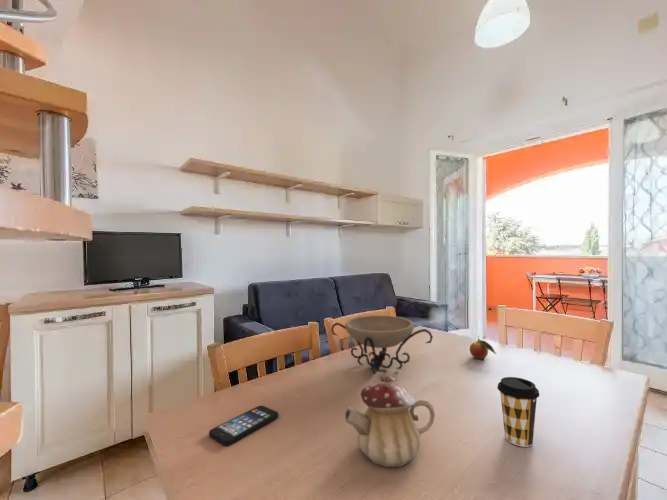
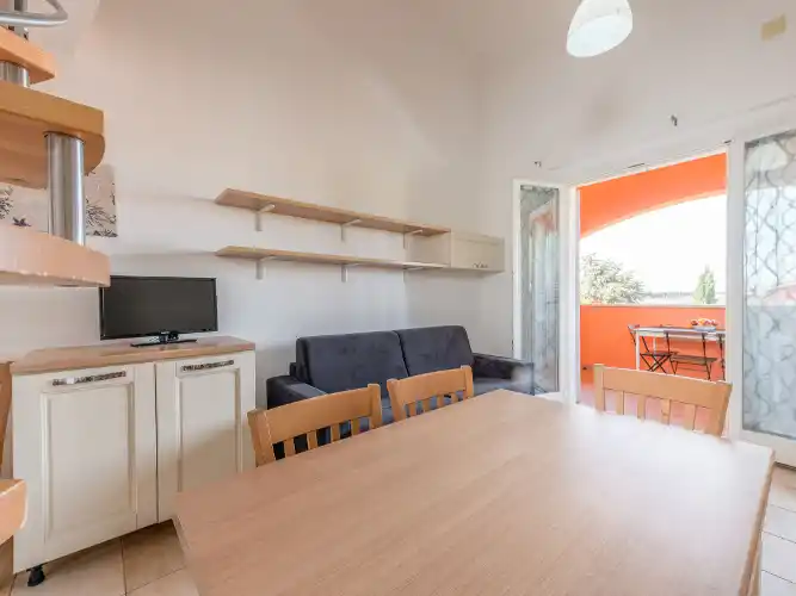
- smartphone [208,405,279,446]
- coffee cup [496,376,540,448]
- fruit [469,335,498,360]
- teapot [344,374,436,468]
- decorative bowl [330,314,434,375]
